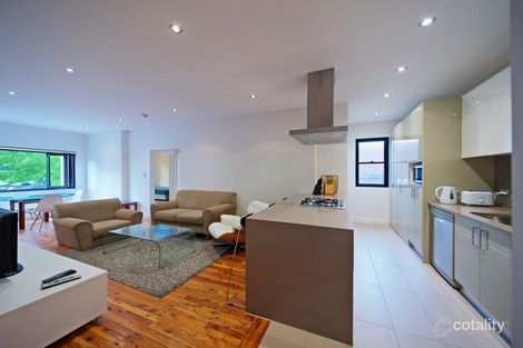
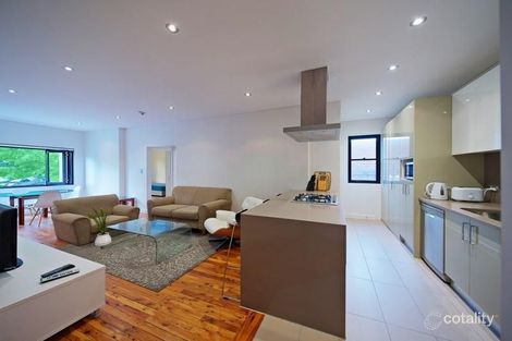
+ house plant [84,206,112,247]
